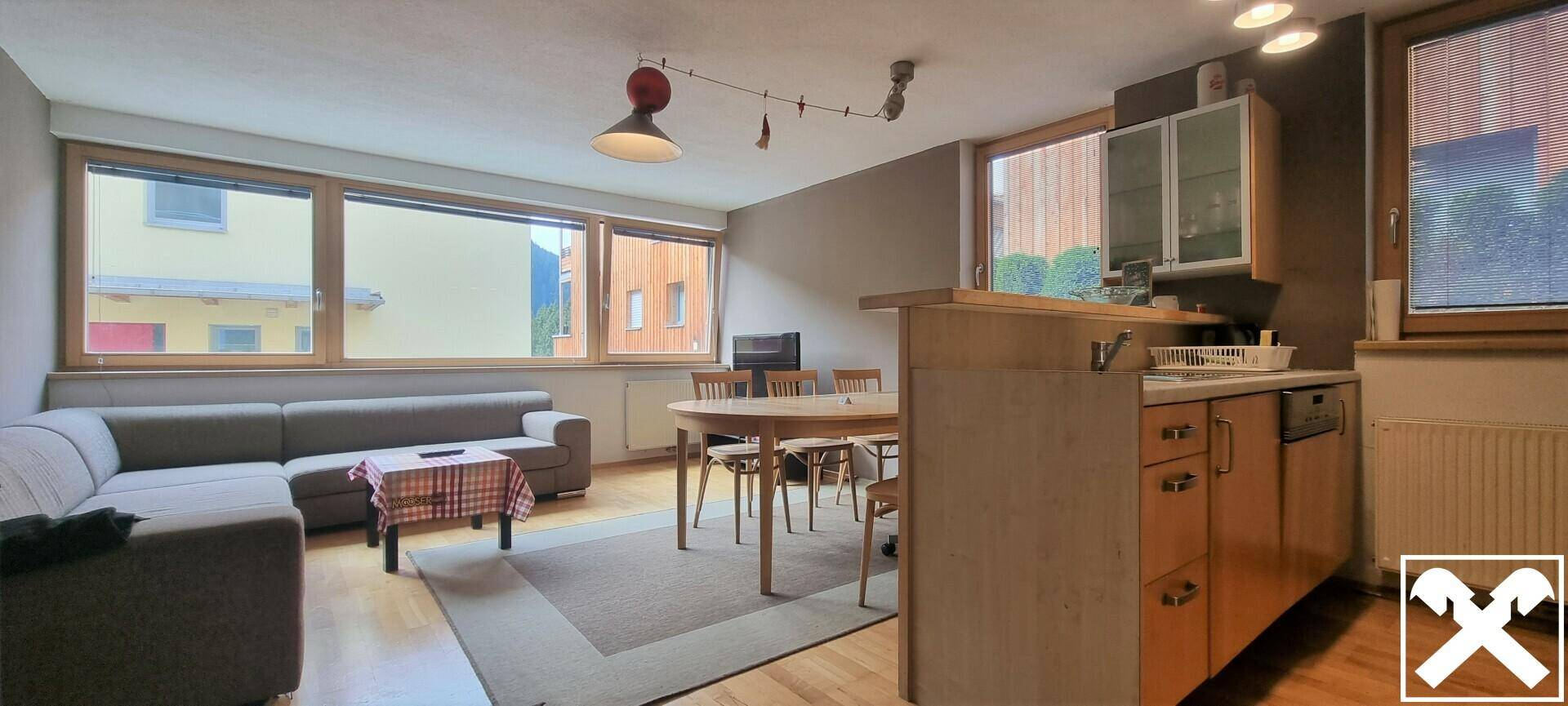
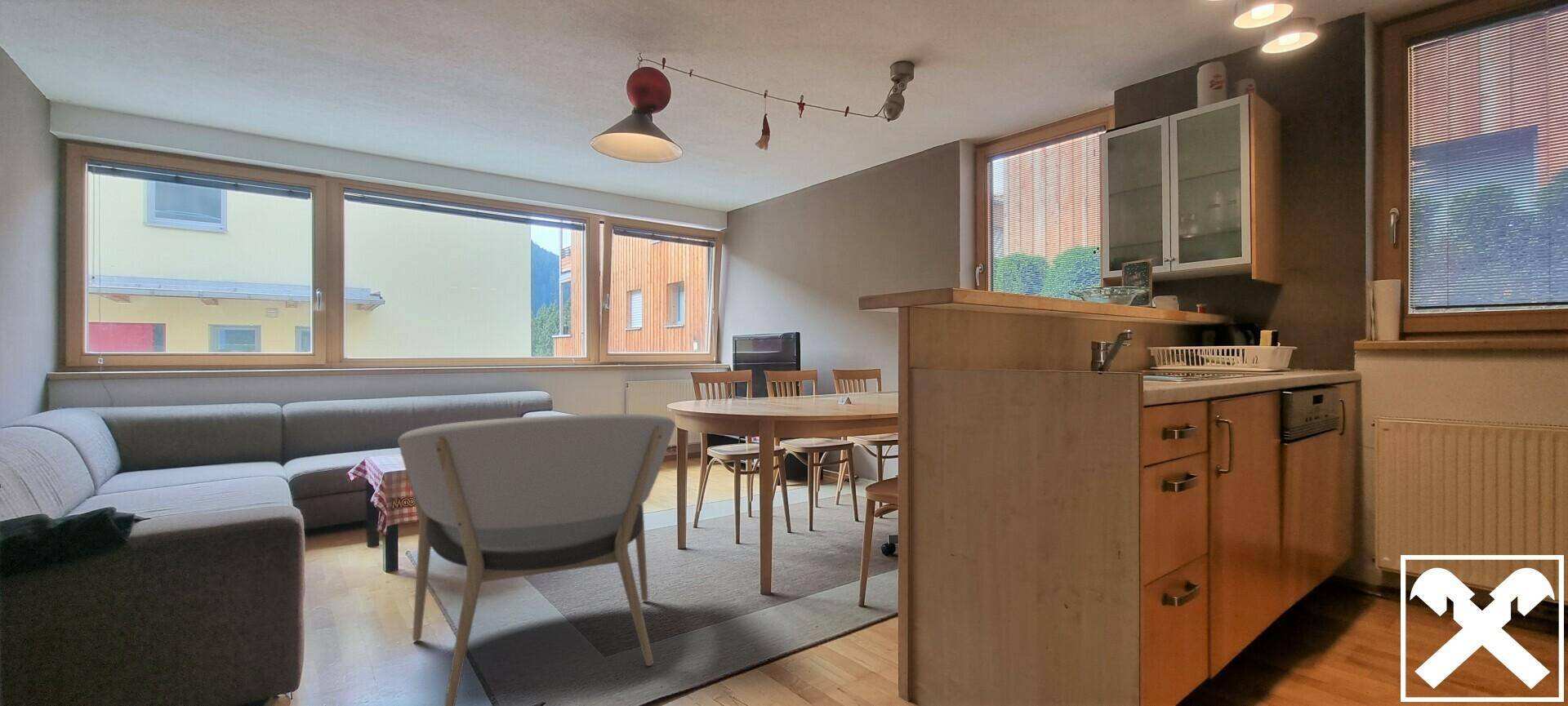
+ armchair [397,413,676,706]
